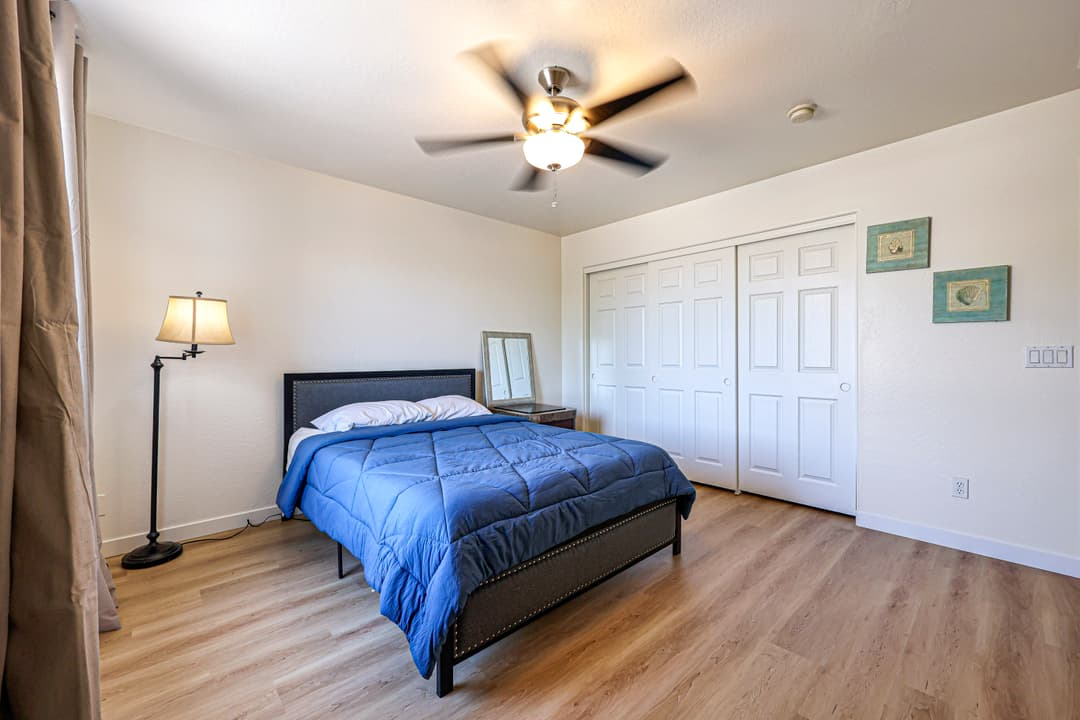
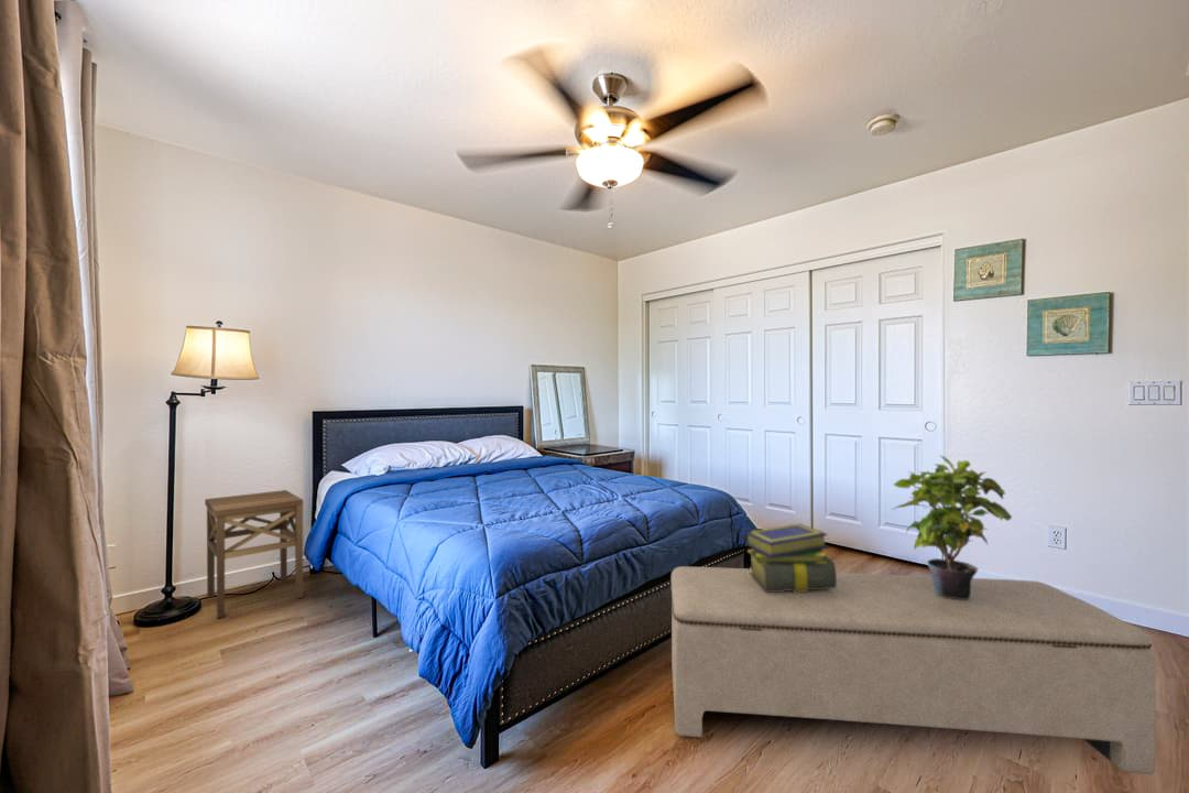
+ side table [204,489,304,619]
+ bench [669,565,1157,775]
+ potted plant [892,455,1013,599]
+ stack of books [744,522,837,593]
